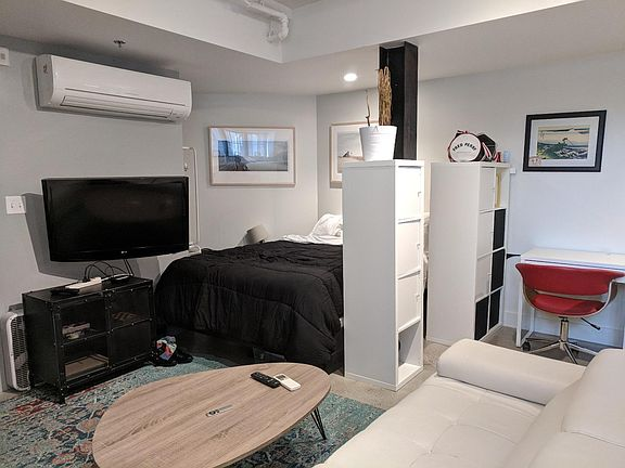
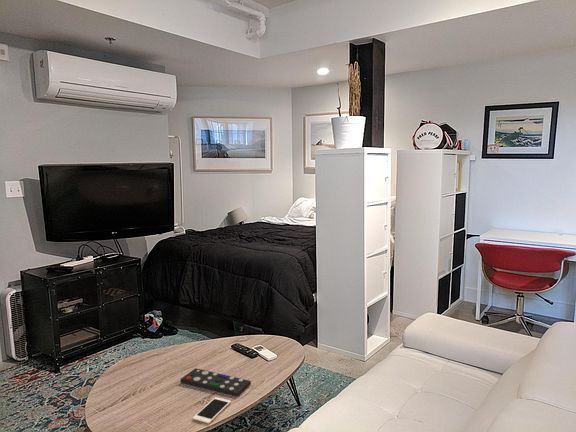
+ cell phone [192,396,232,425]
+ remote control [180,367,252,397]
